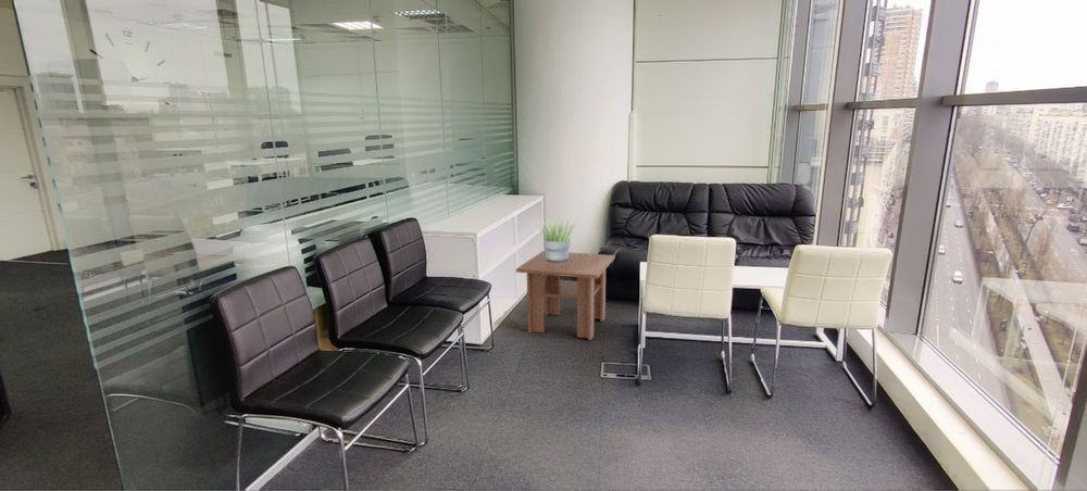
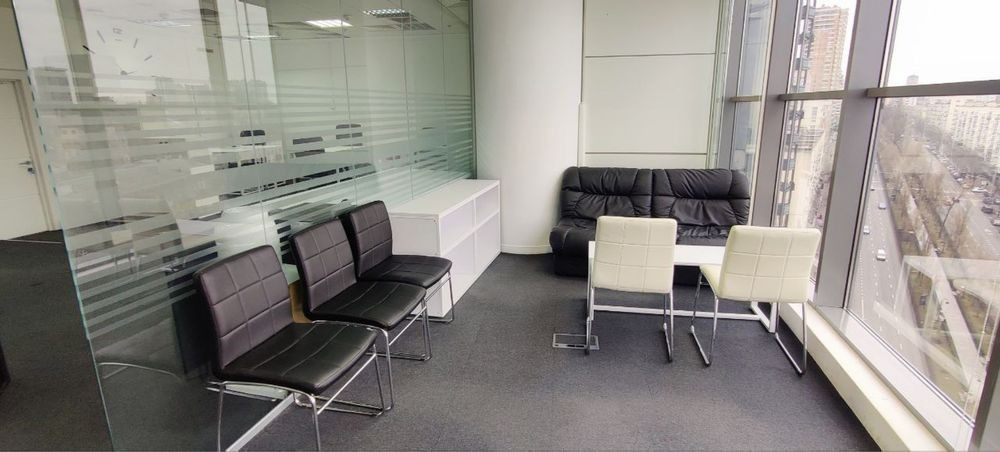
- potted plant [534,217,577,261]
- coffee table [515,250,616,341]
